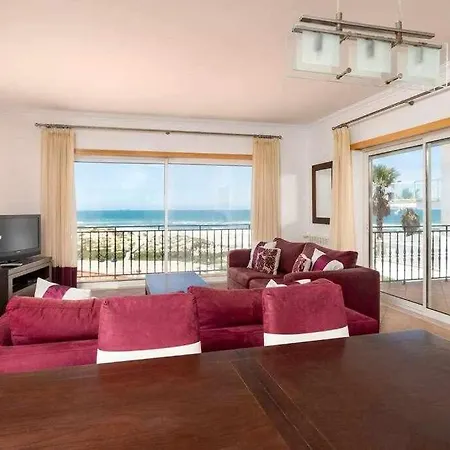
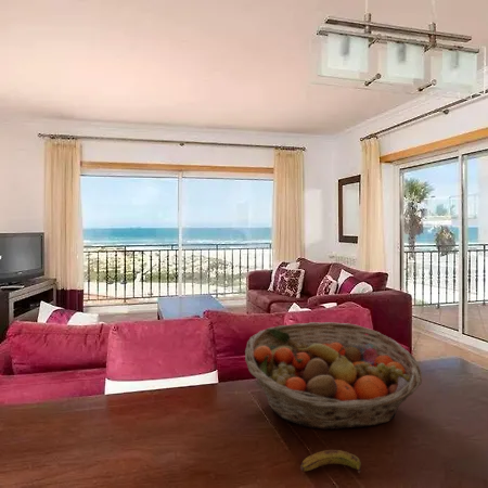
+ fruit basket [244,321,423,431]
+ banana [299,449,362,474]
